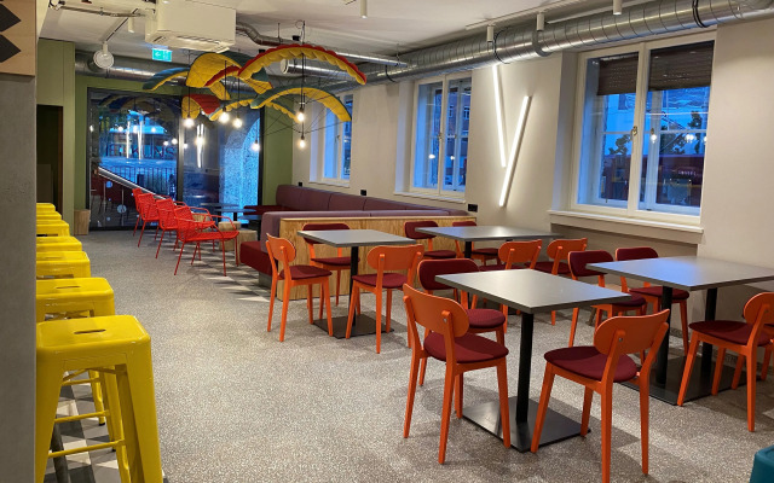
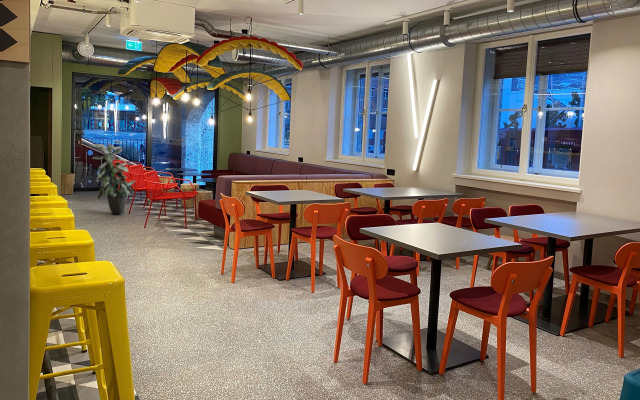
+ indoor plant [90,140,137,215]
